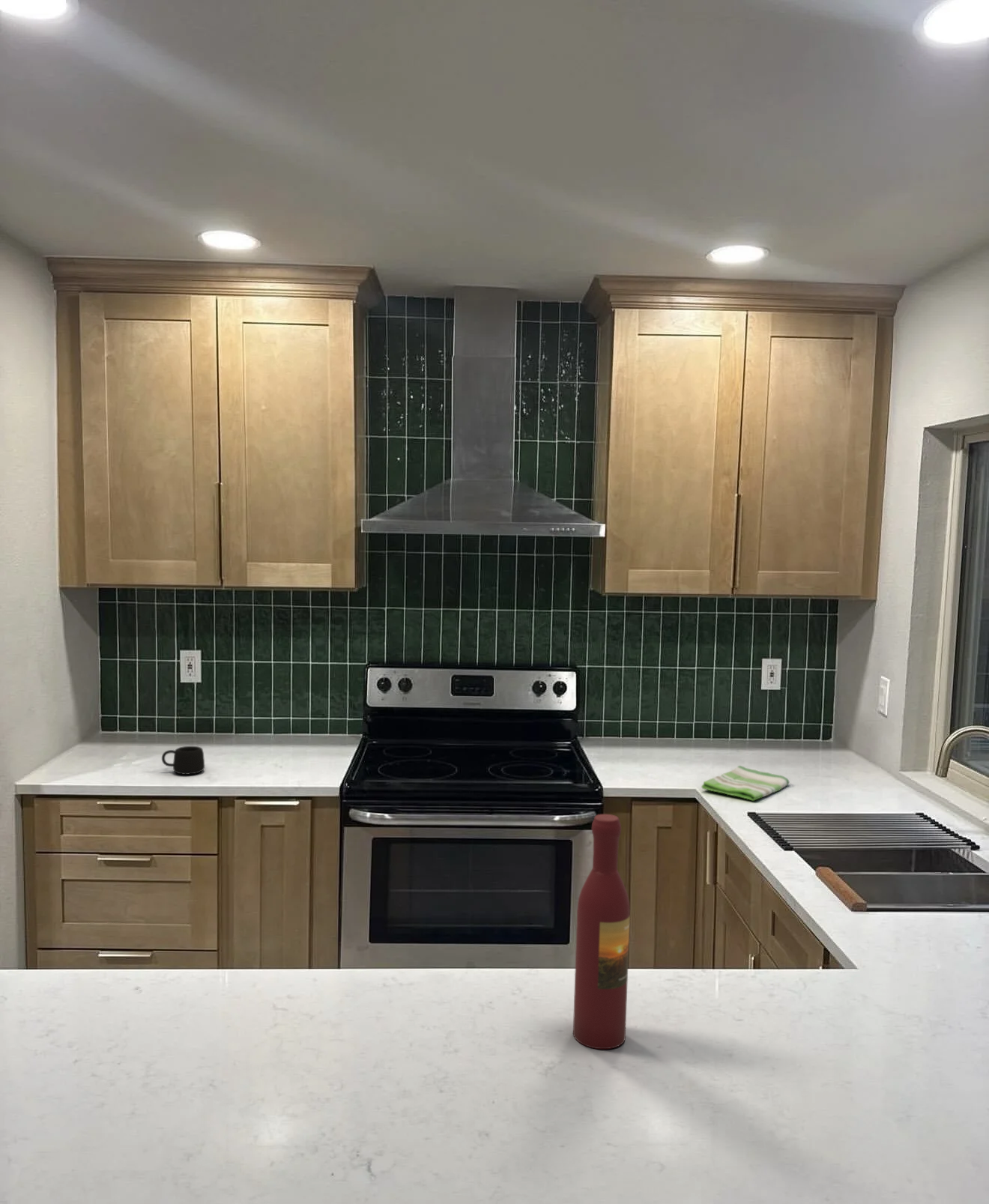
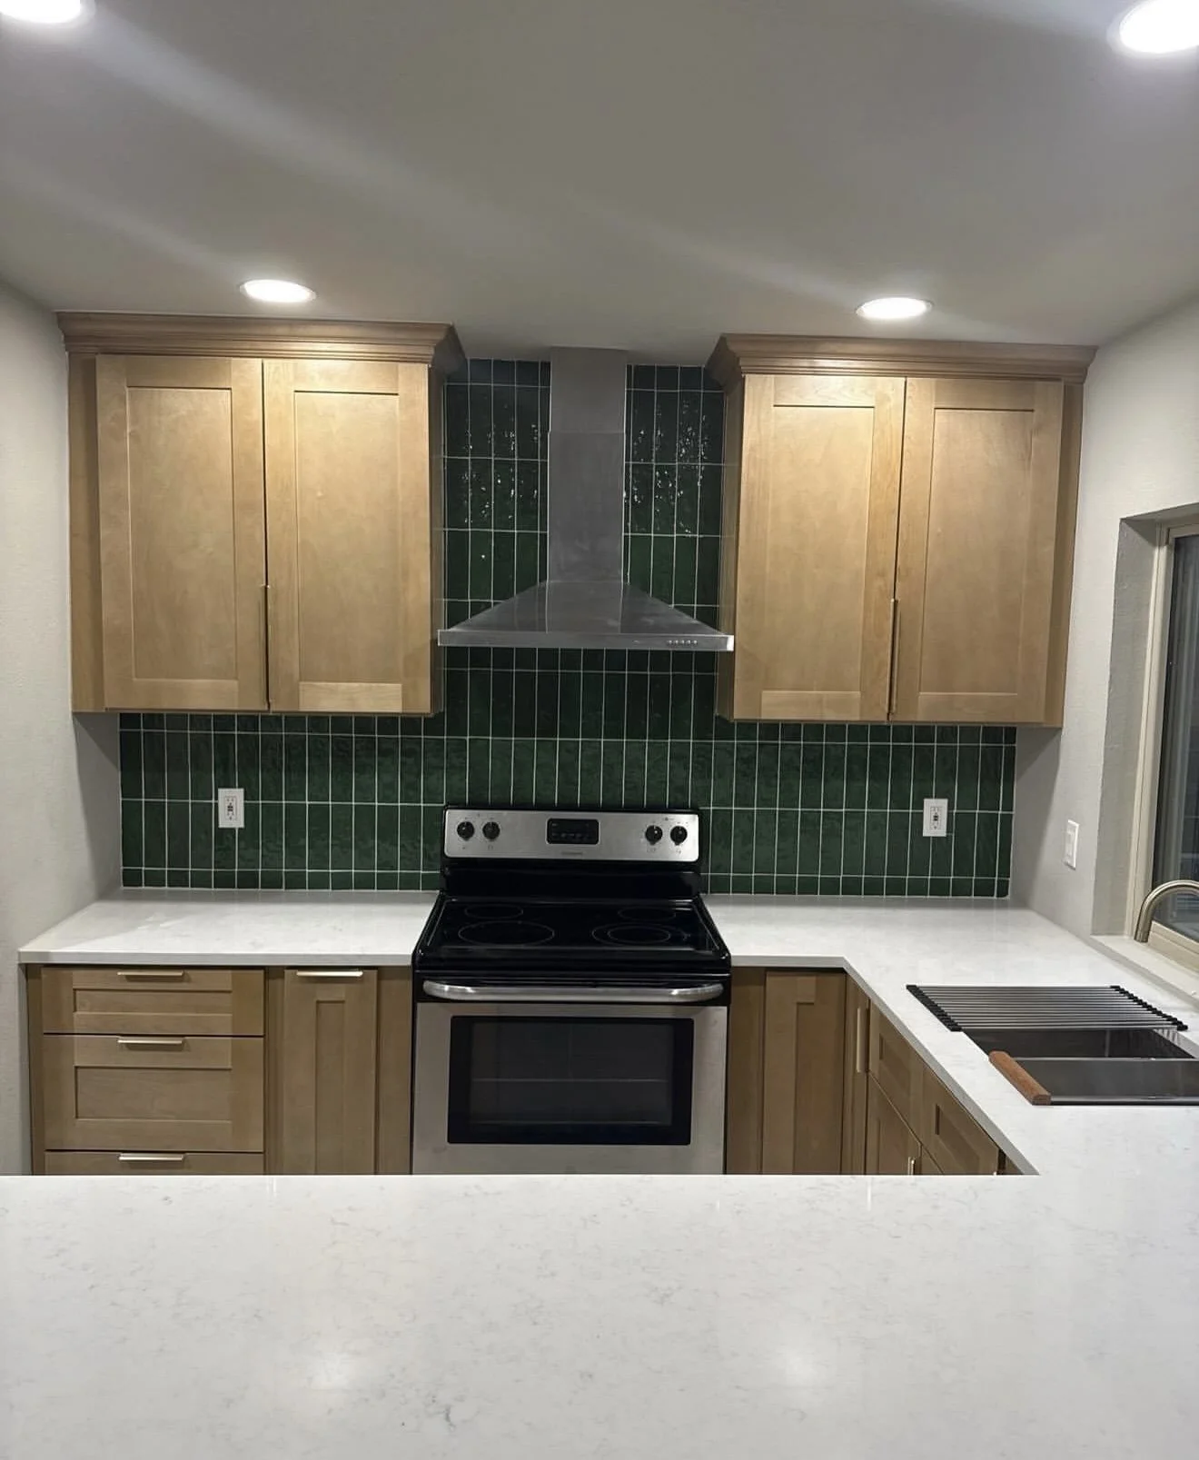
- wine bottle [572,814,631,1050]
- dish towel [701,765,790,802]
- mug [161,745,205,775]
